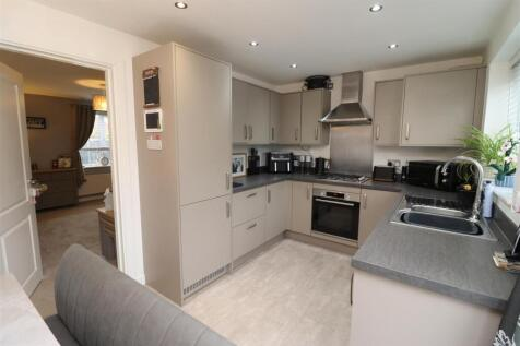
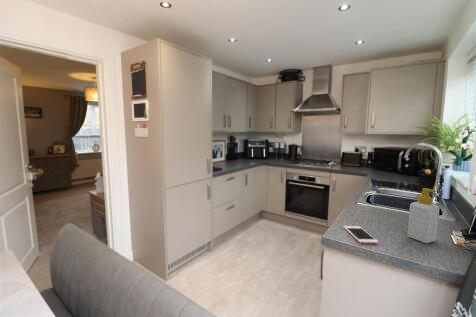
+ cell phone [342,225,379,244]
+ soap bottle [407,187,440,244]
